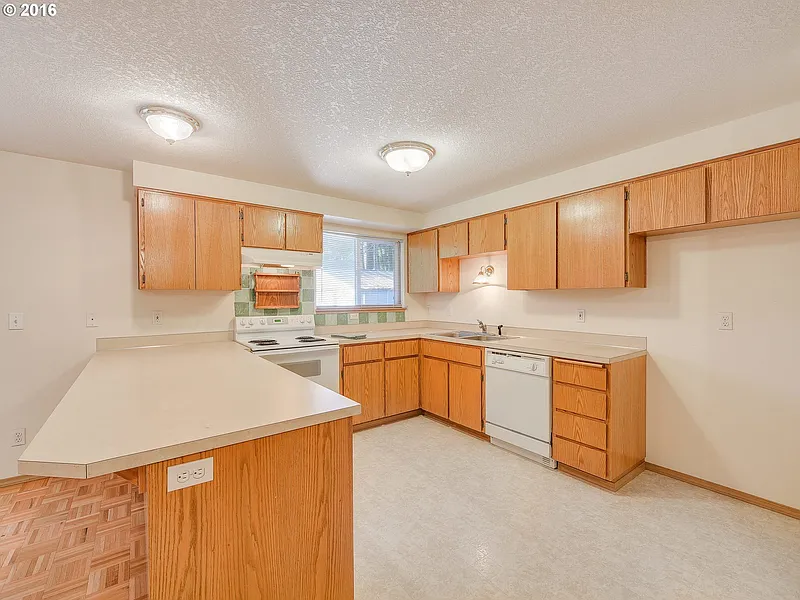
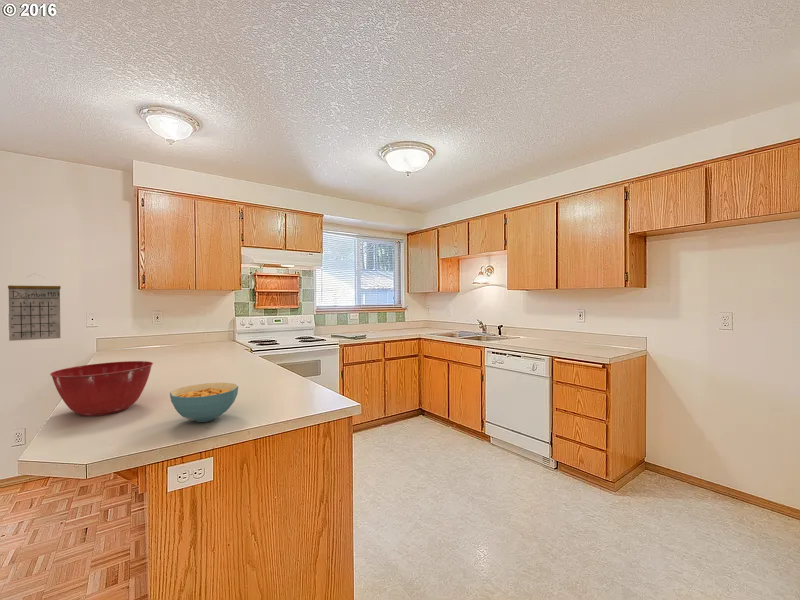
+ calendar [7,273,62,342]
+ cereal bowl [169,382,239,423]
+ mixing bowl [49,360,154,417]
